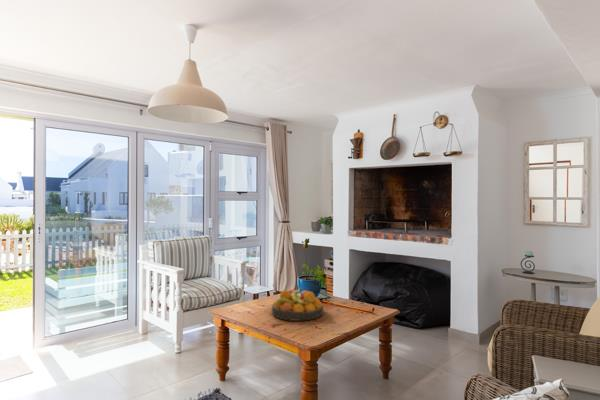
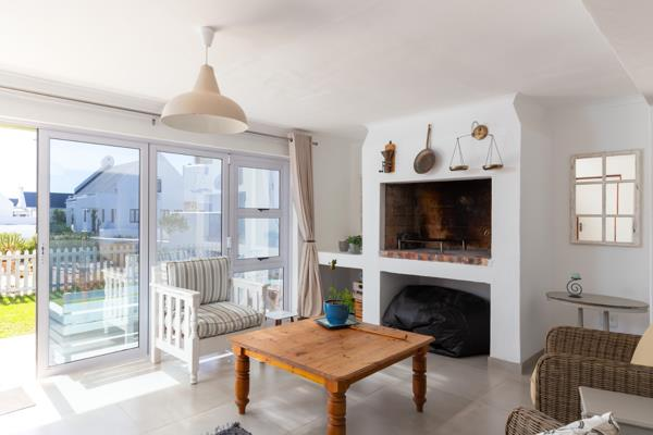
- fruit bowl [271,288,324,322]
